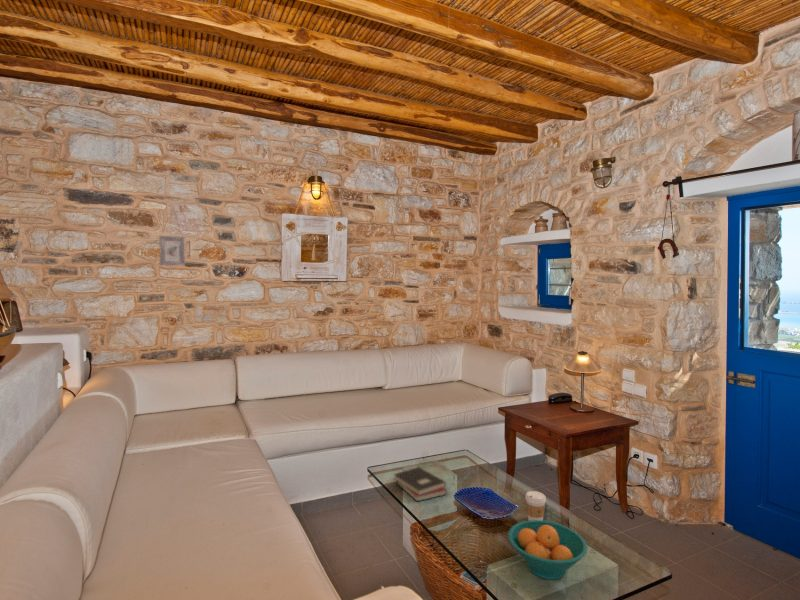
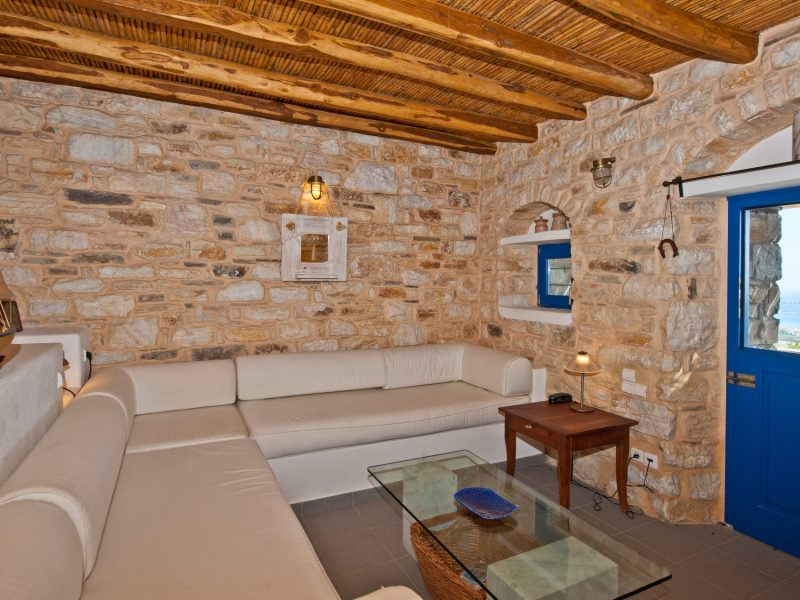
- picture frame [158,235,186,267]
- hardback book [392,466,448,502]
- coffee cup [524,490,547,521]
- fruit bowl [507,520,588,581]
